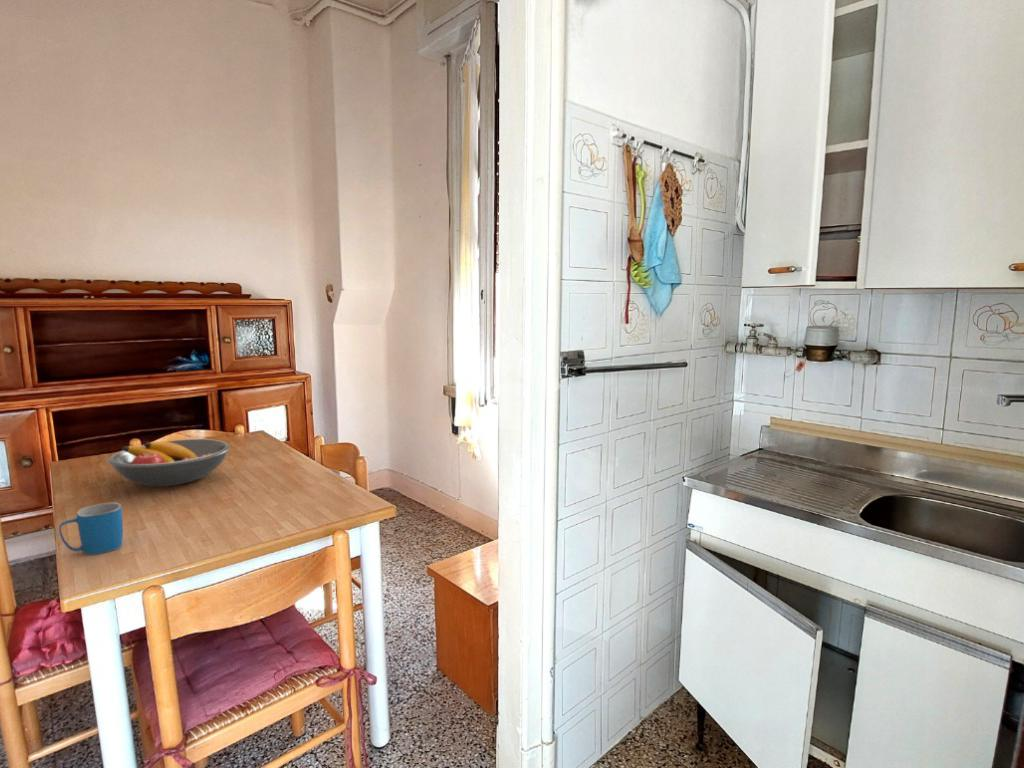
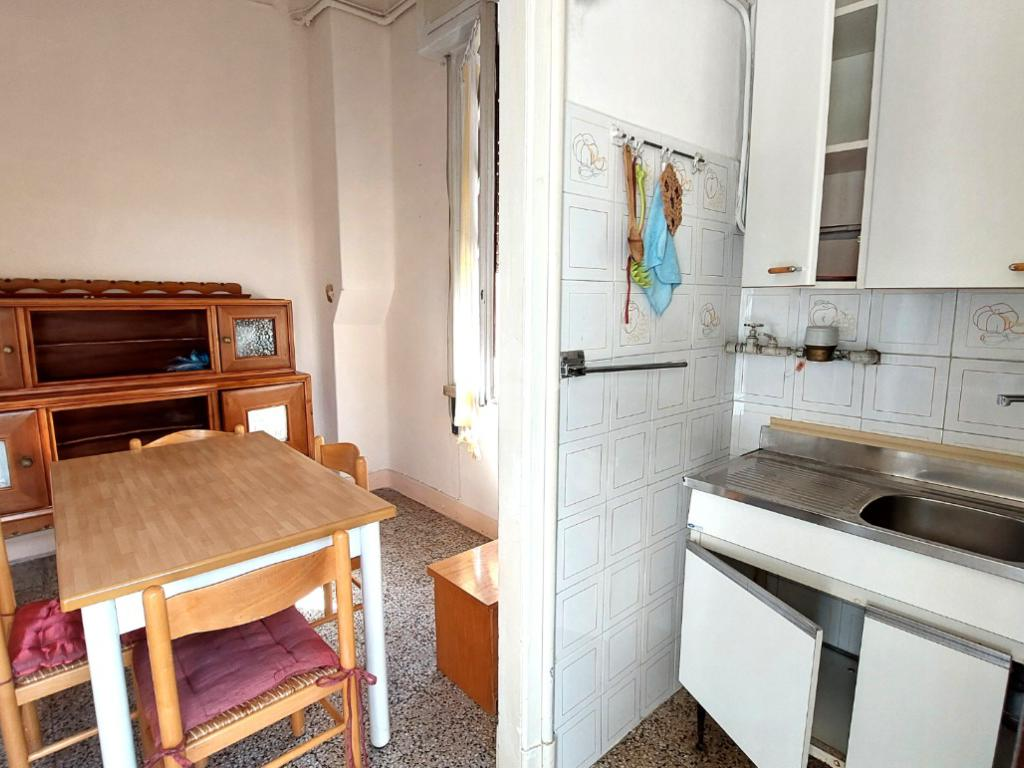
- fruit bowl [107,438,232,487]
- mug [58,501,124,556]
